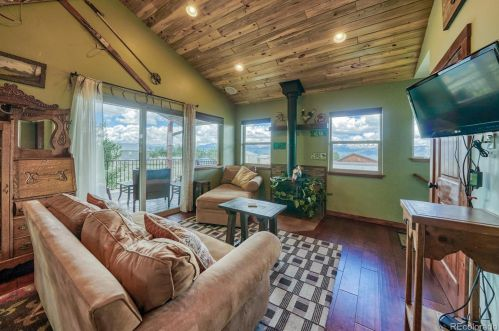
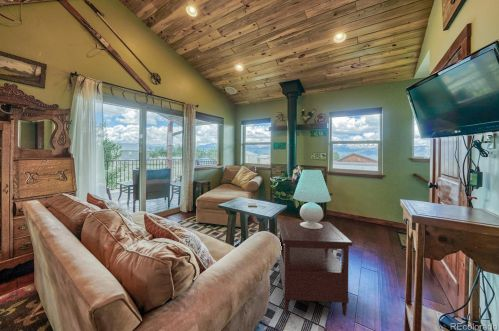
+ table lamp [292,169,332,229]
+ side table [277,219,353,317]
